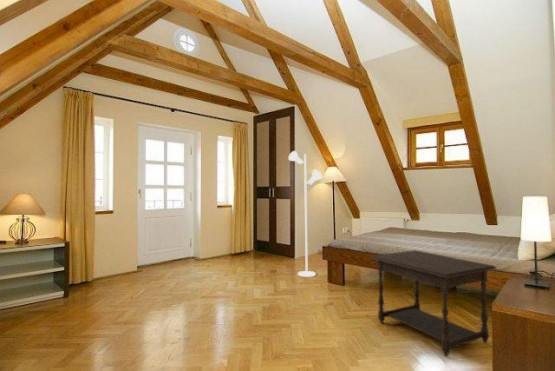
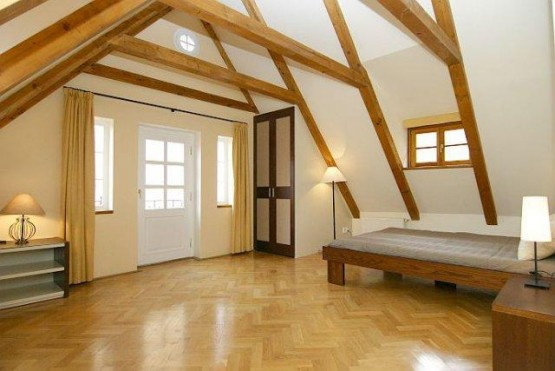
- floor lamp [287,150,324,278]
- side table [369,249,498,358]
